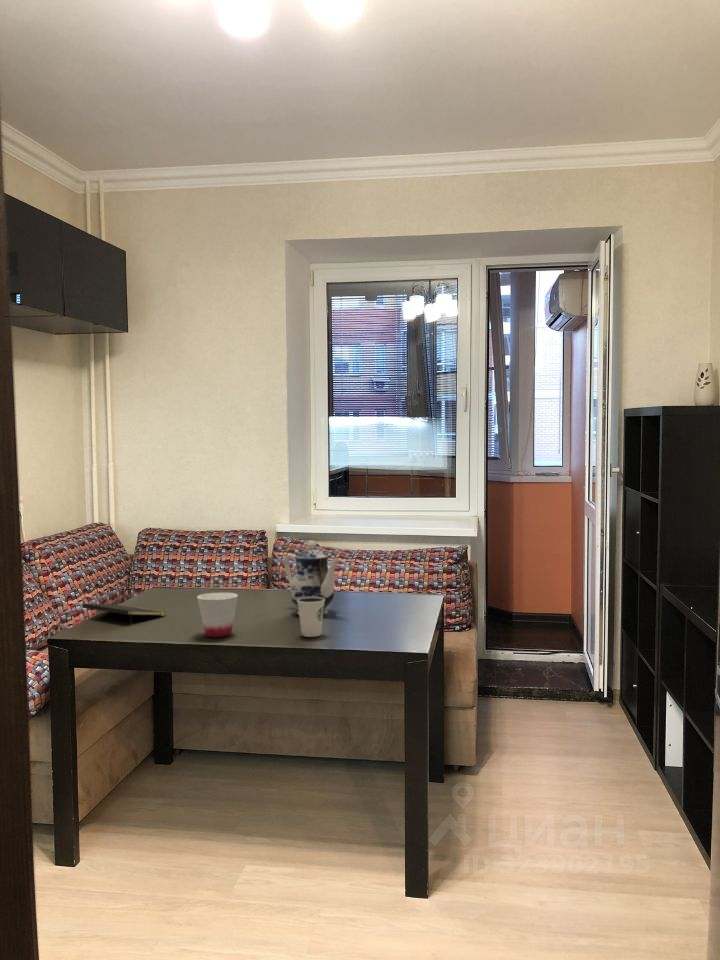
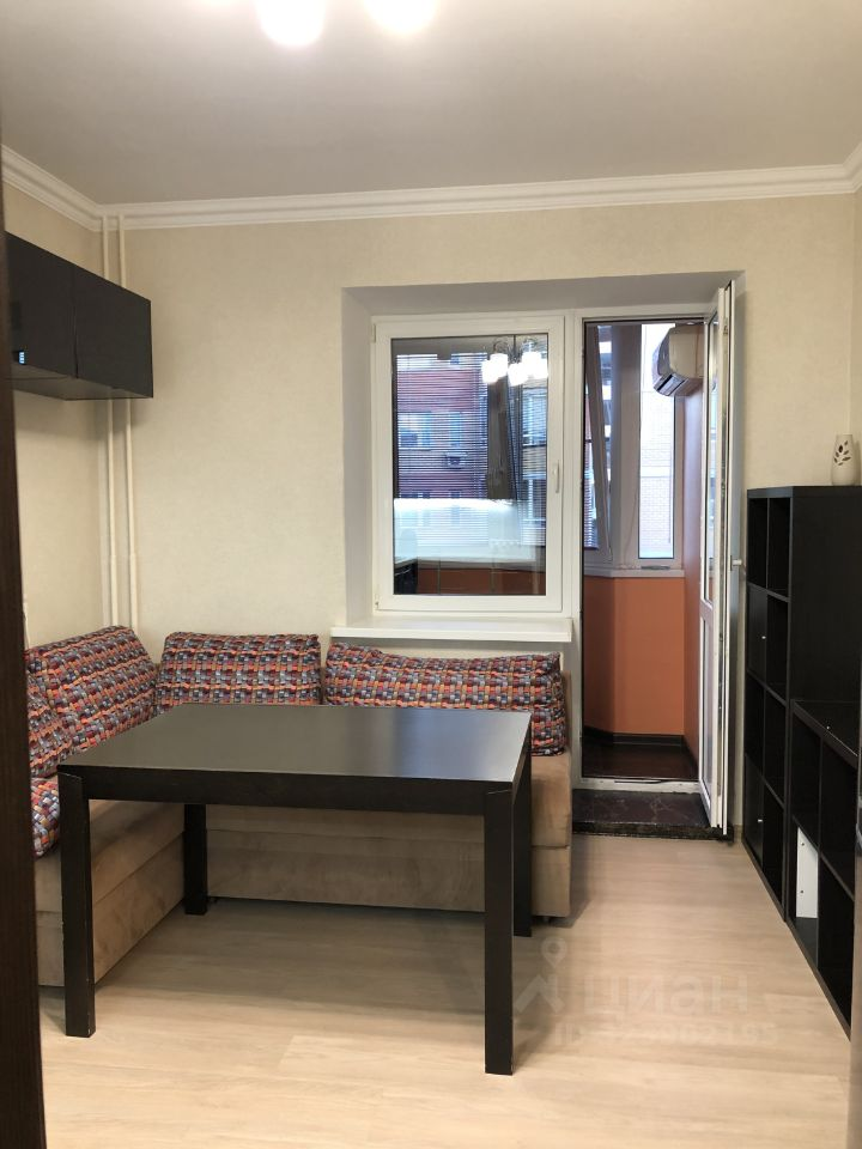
- dixie cup [297,597,325,638]
- notepad [81,603,167,626]
- cup [196,591,239,638]
- teapot [283,539,341,616]
